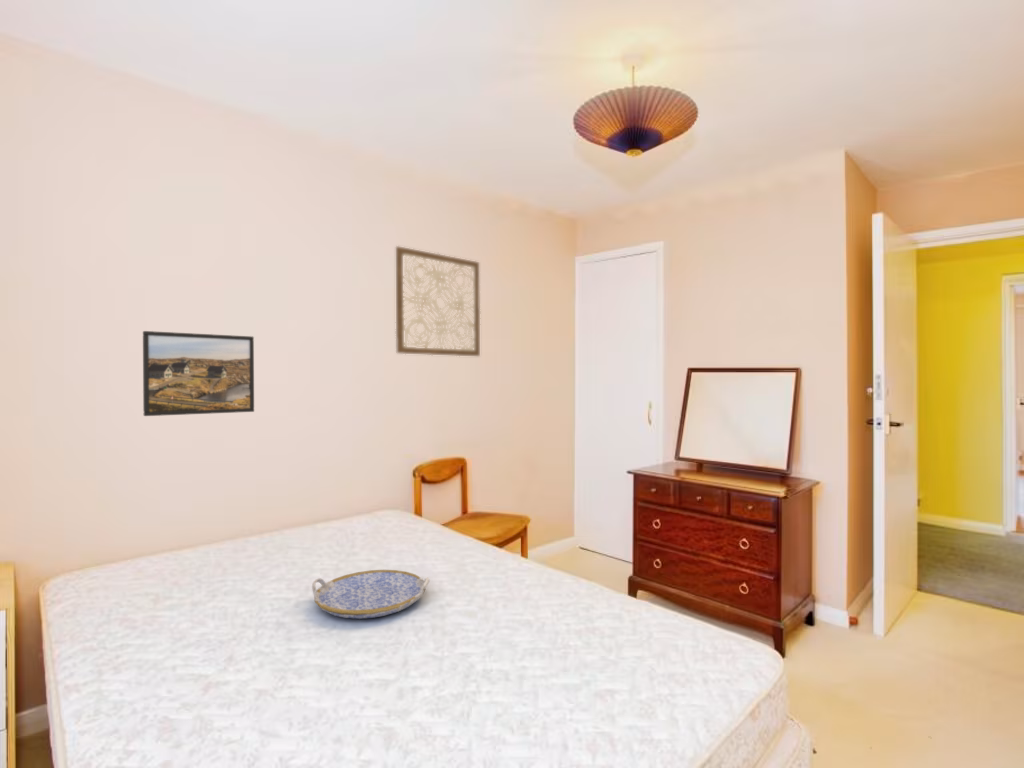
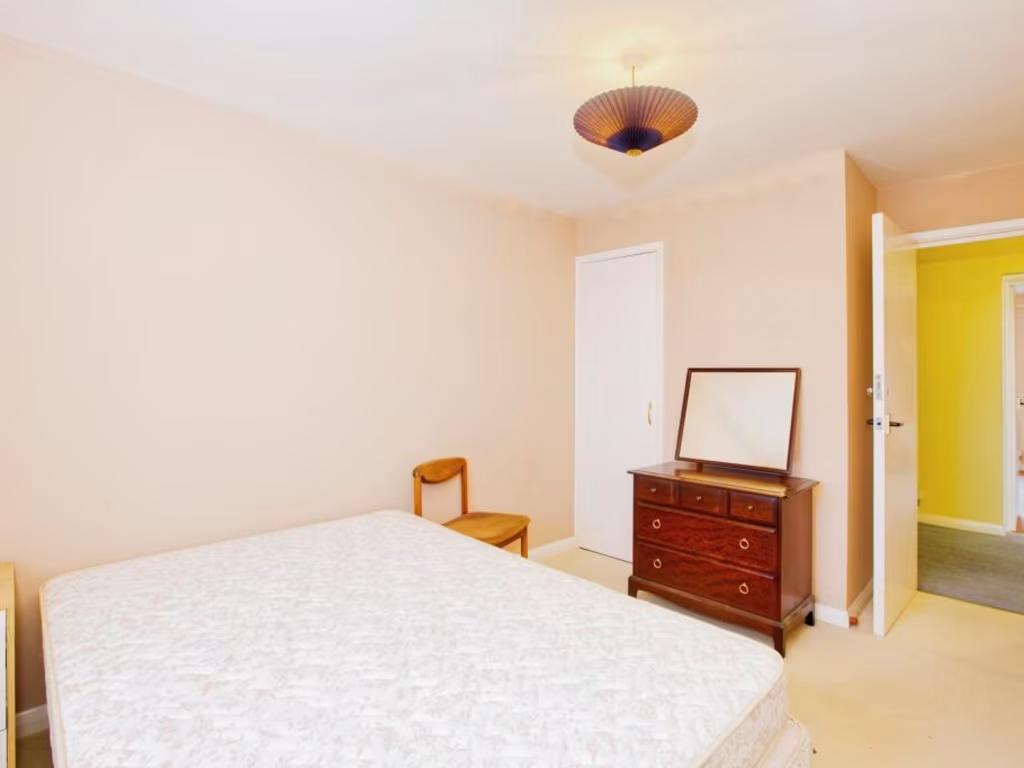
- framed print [142,330,255,417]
- serving tray [311,569,431,620]
- wall art [395,245,481,357]
